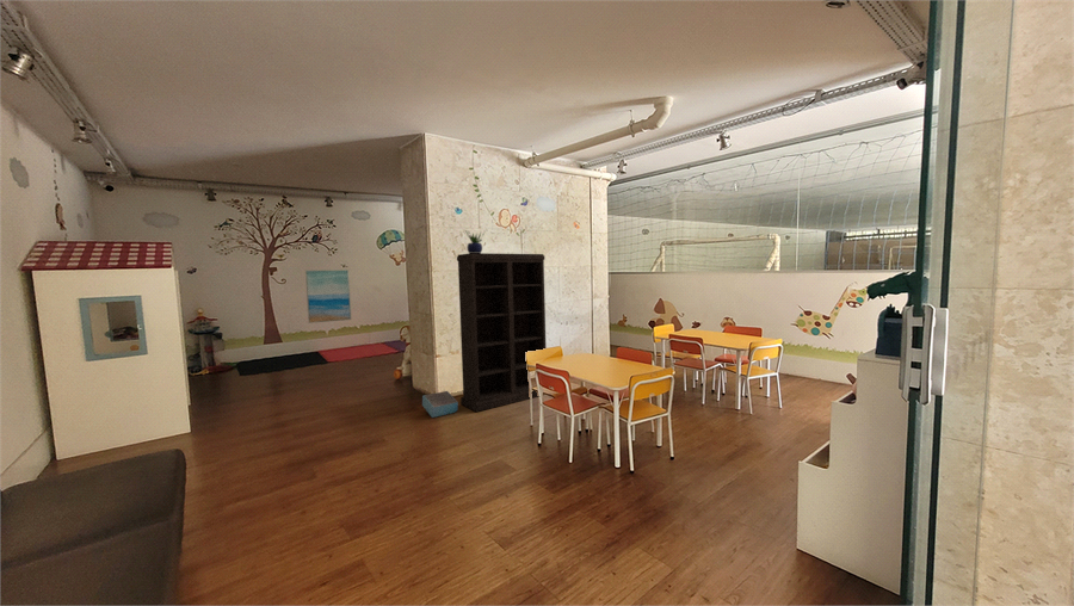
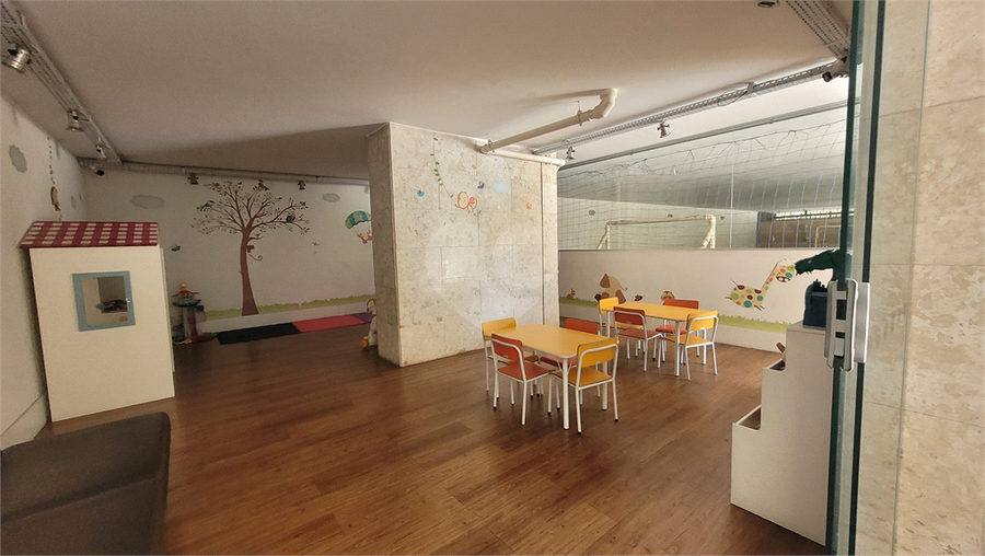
- storage bin [421,390,459,419]
- wall art [304,268,352,324]
- potted plant [464,230,486,254]
- bookshelf [456,252,547,413]
